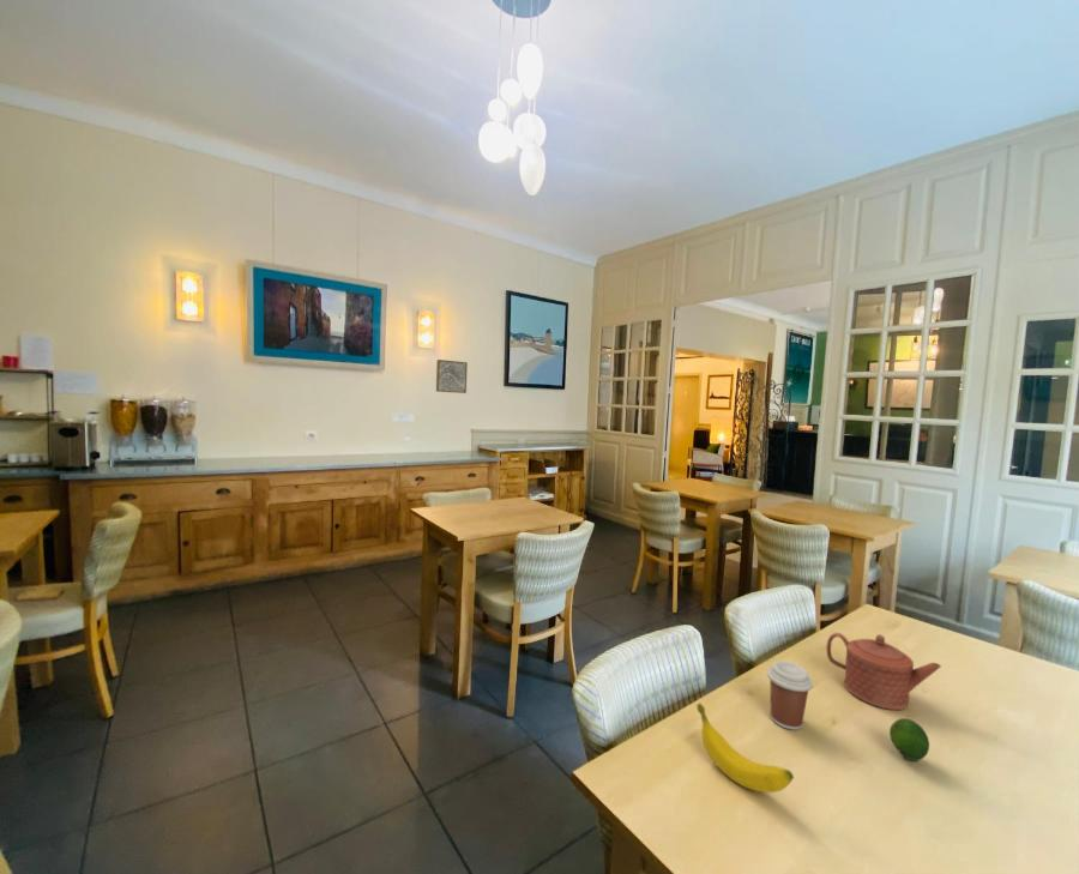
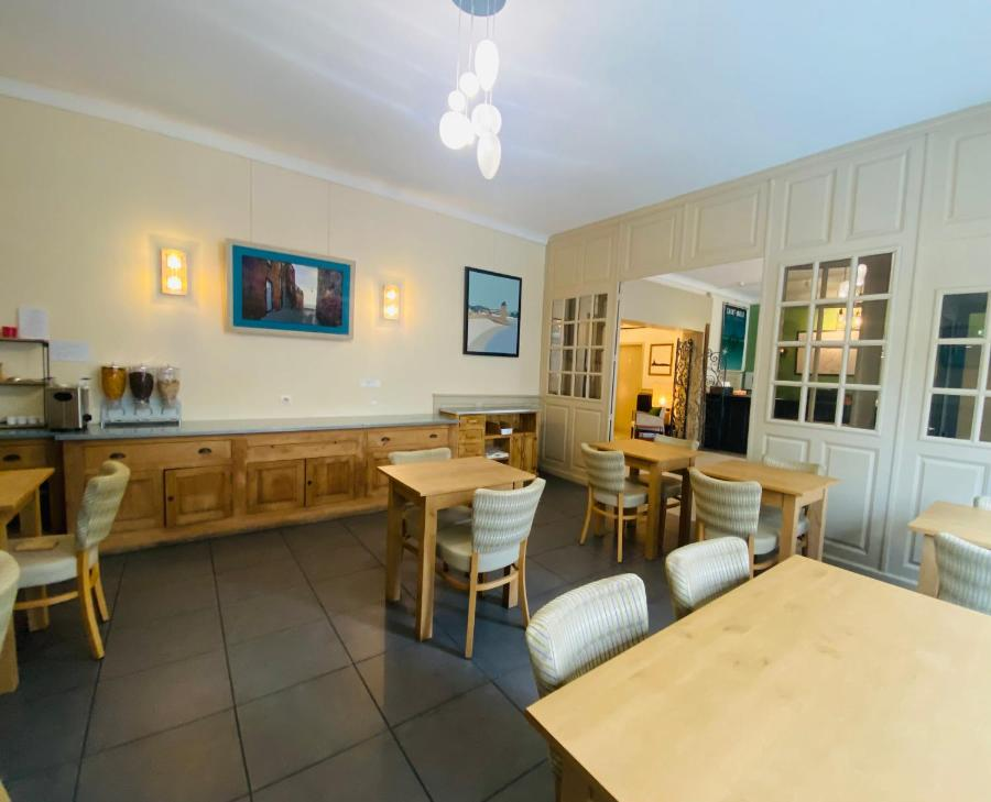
- fruit [888,717,930,763]
- coffee cup [766,659,814,731]
- wall art [435,358,469,394]
- teapot [825,632,942,711]
- banana [695,703,795,794]
